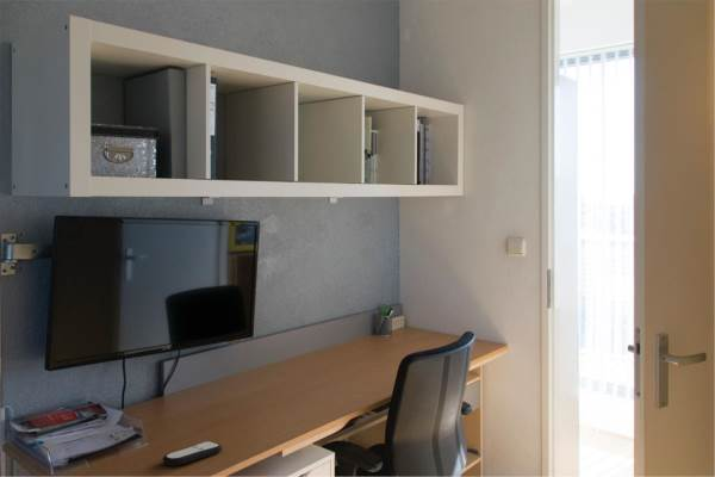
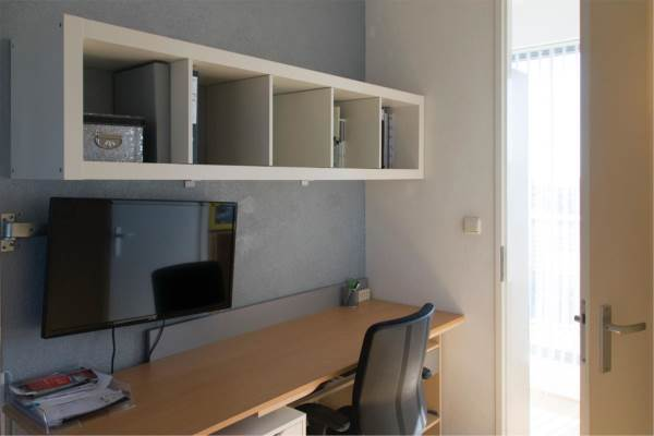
- remote control [162,440,223,467]
